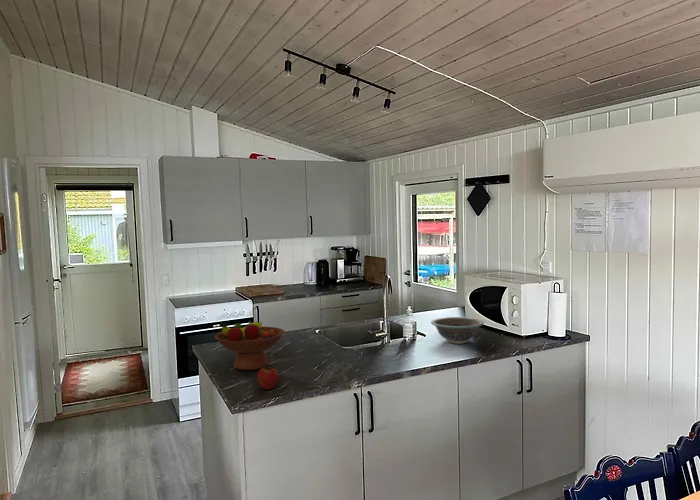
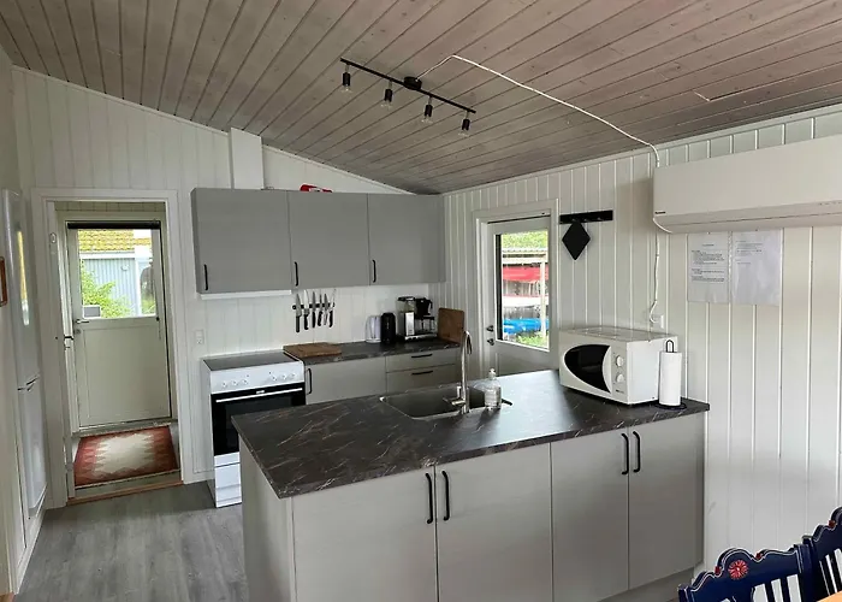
- fruit bowl [214,320,286,371]
- decorative bowl [430,316,485,345]
- apple [256,364,280,390]
